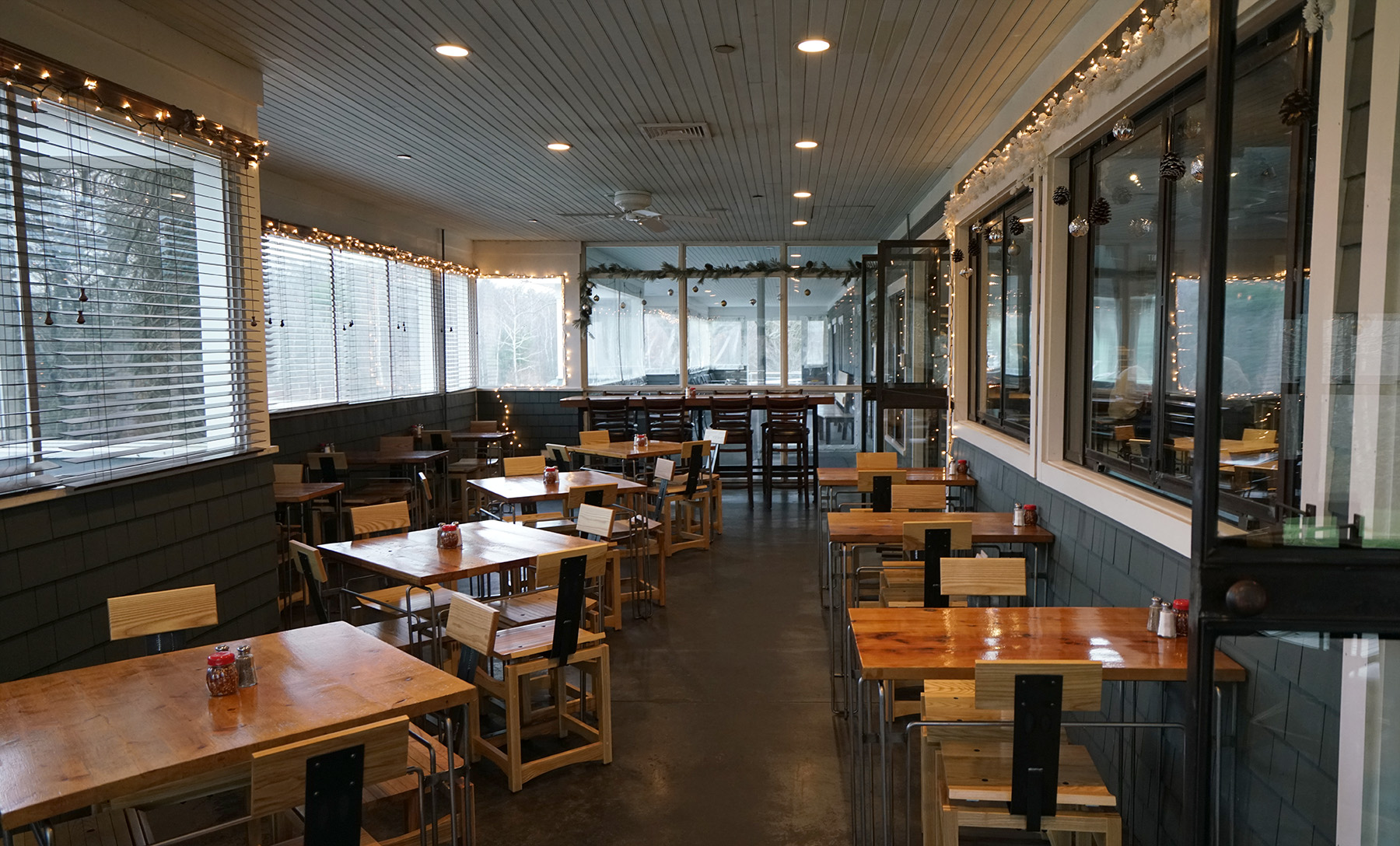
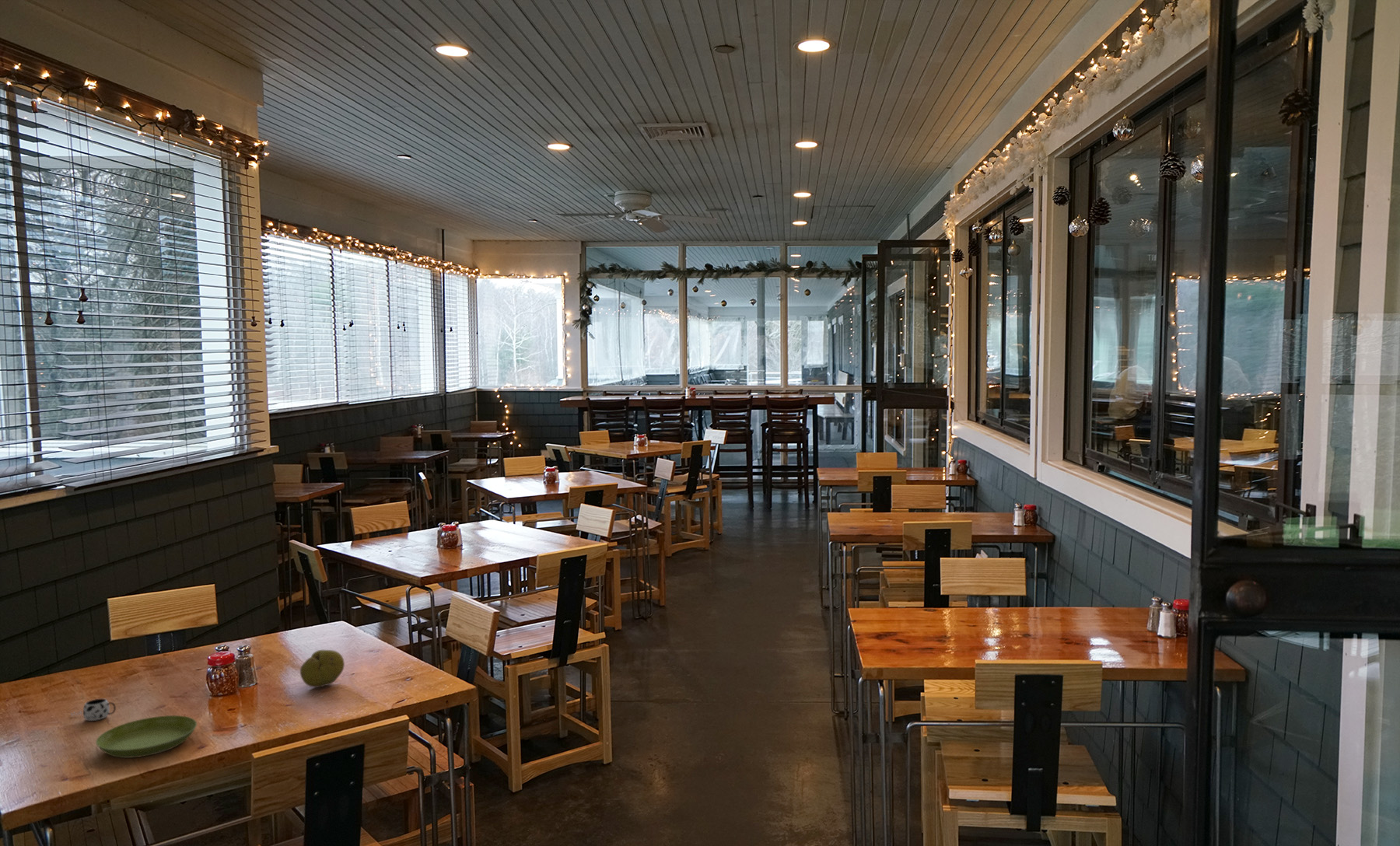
+ mug [70,697,117,722]
+ fruit [299,649,345,688]
+ saucer [95,715,198,759]
